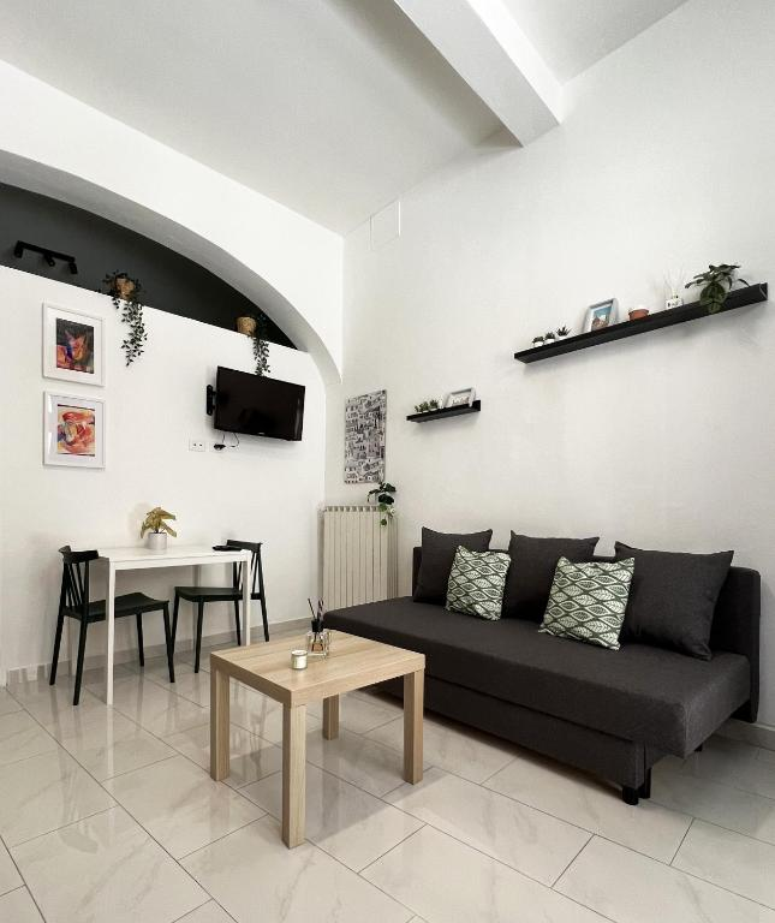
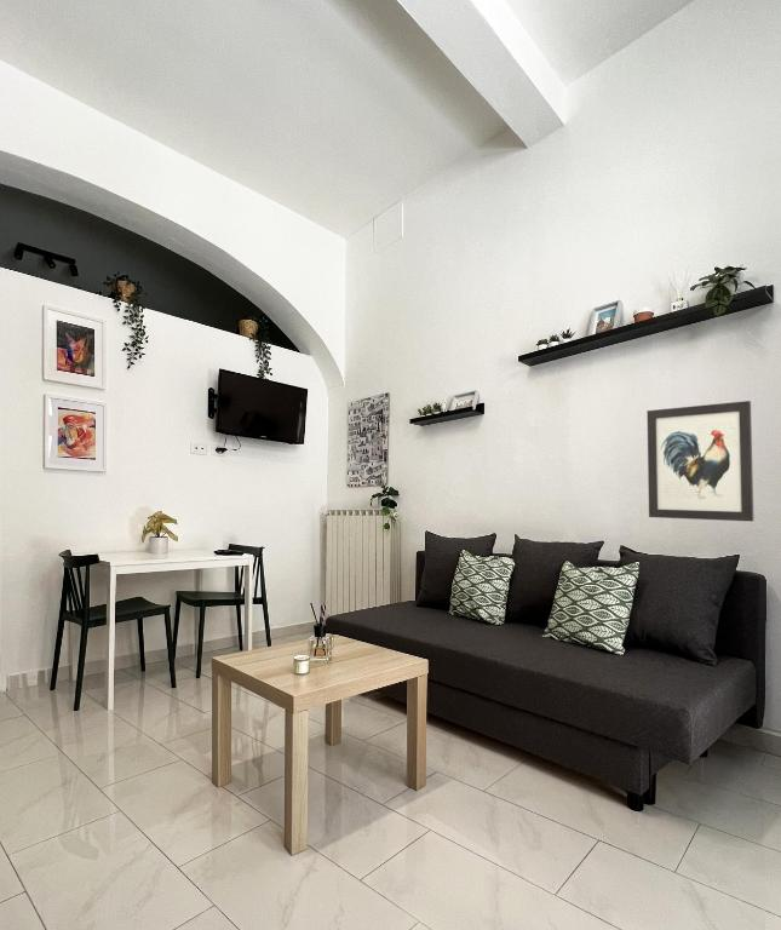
+ wall art [645,400,754,523]
